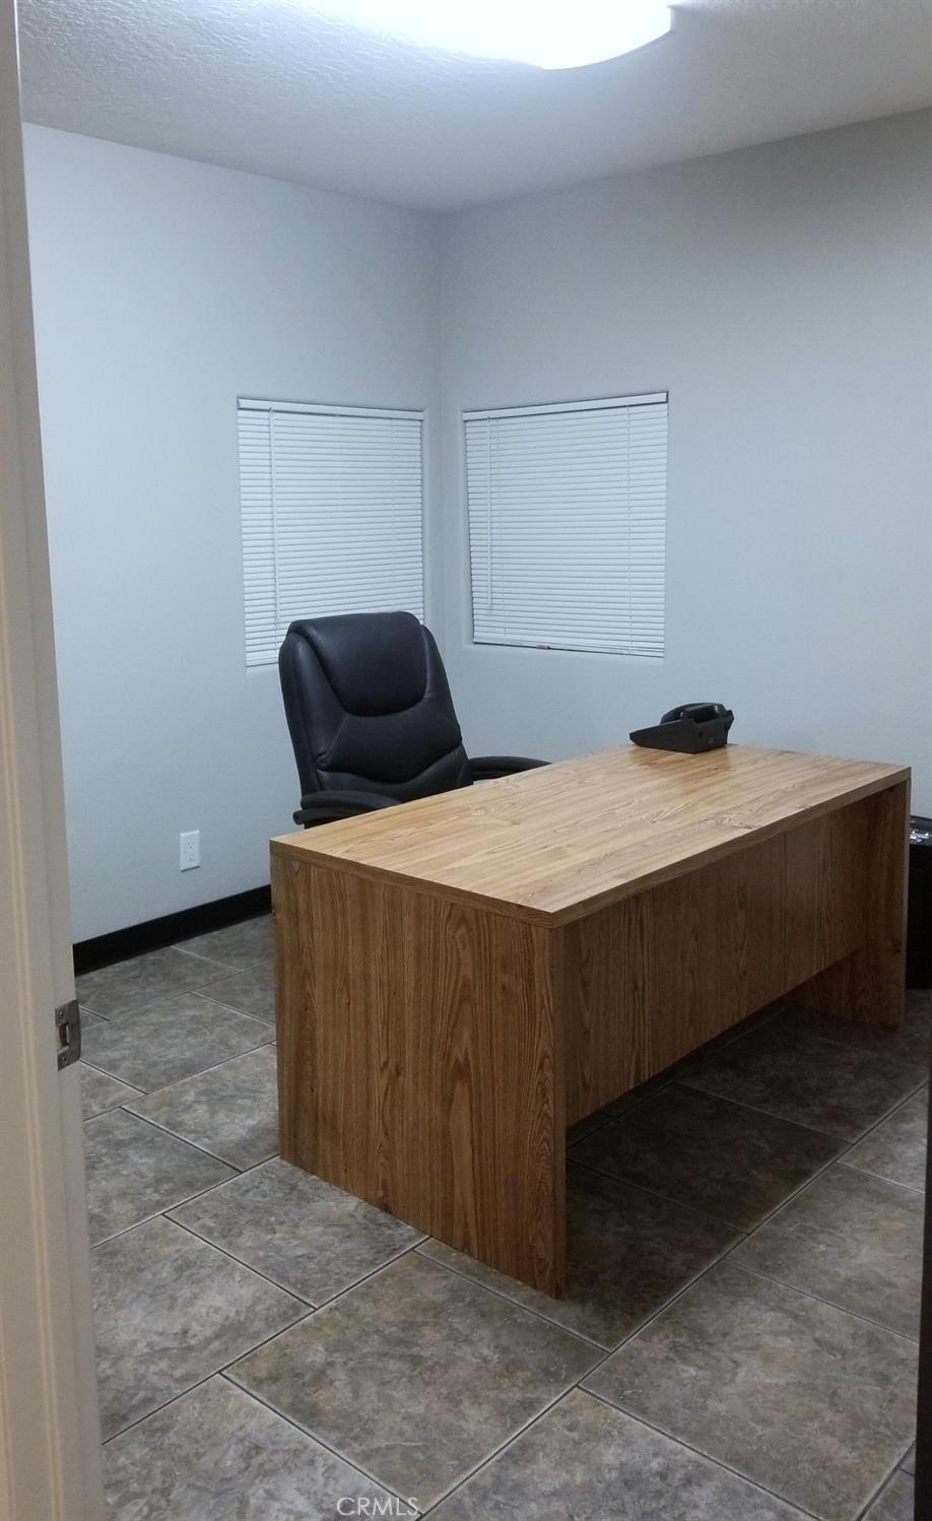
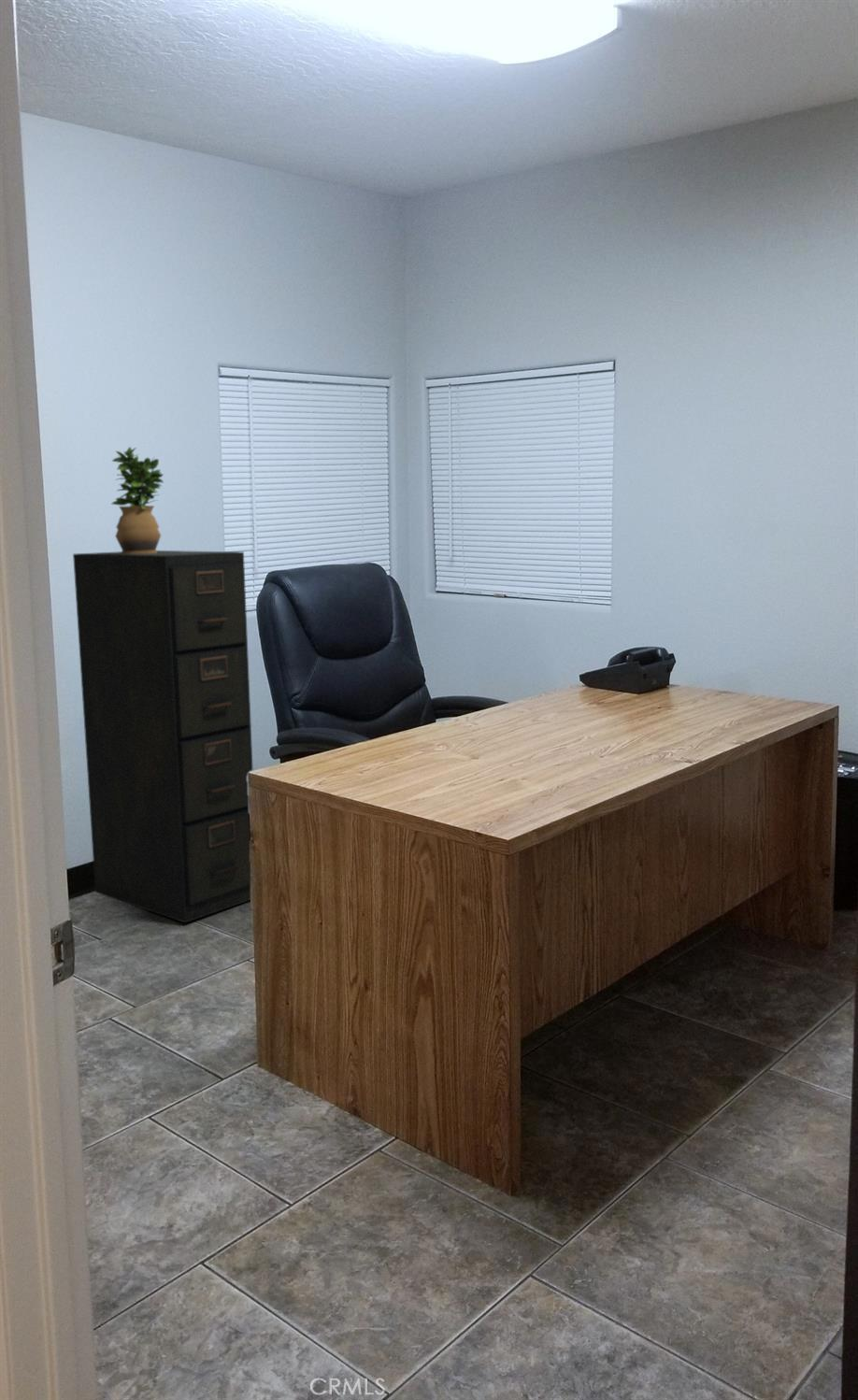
+ filing cabinet [72,550,254,924]
+ potted plant [111,446,164,554]
